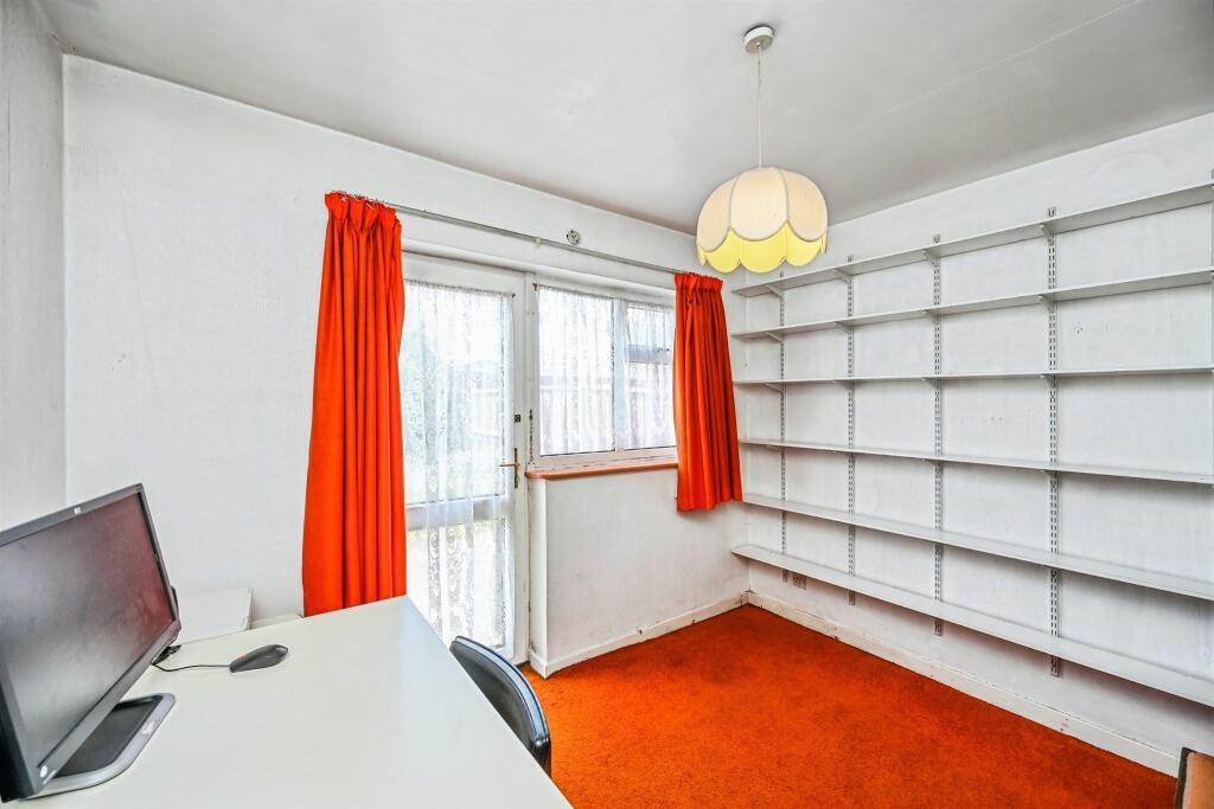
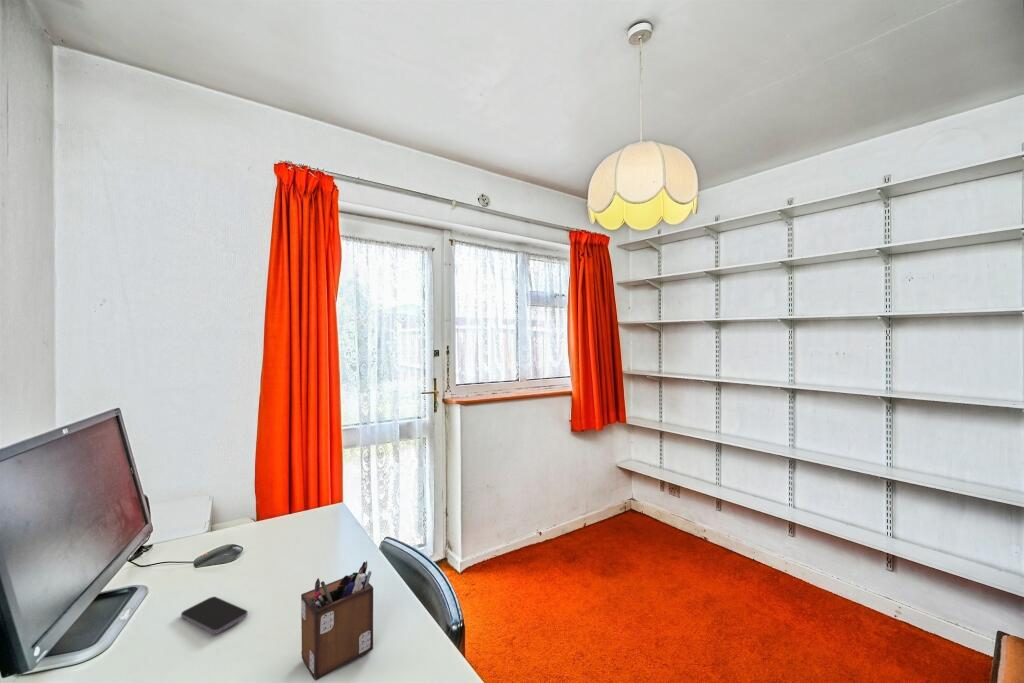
+ smartphone [180,596,249,635]
+ desk organizer [300,560,374,682]
